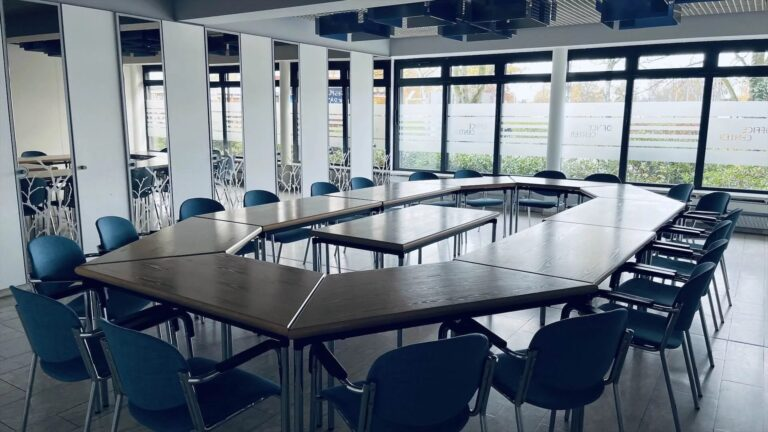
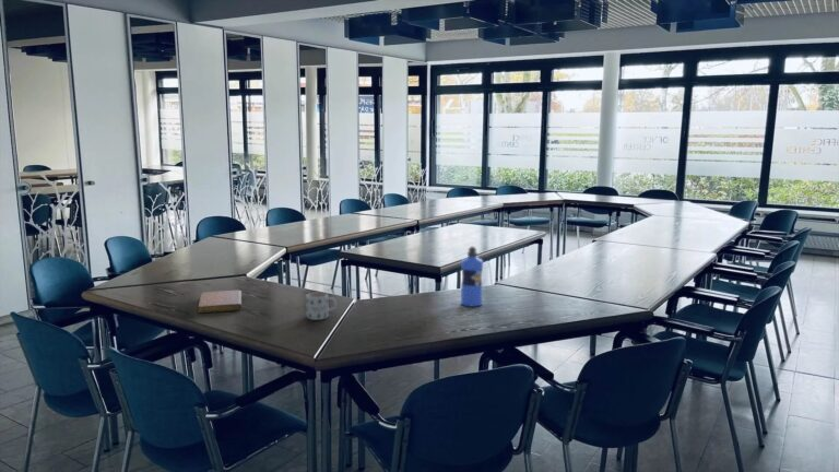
+ mug [305,292,338,321]
+ water bottle [460,246,484,308]
+ notebook [197,290,243,314]
